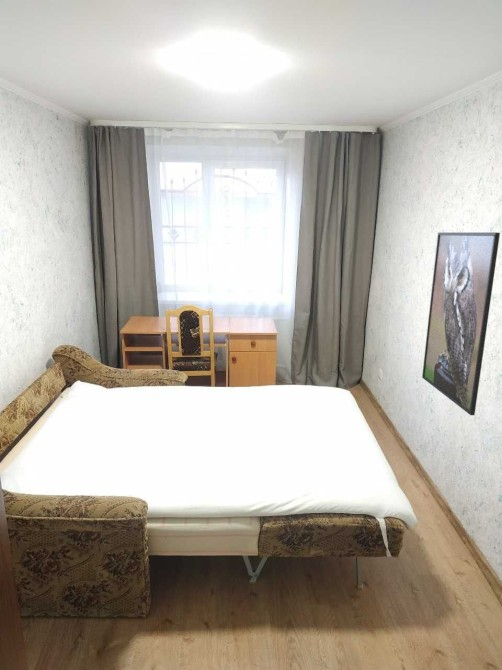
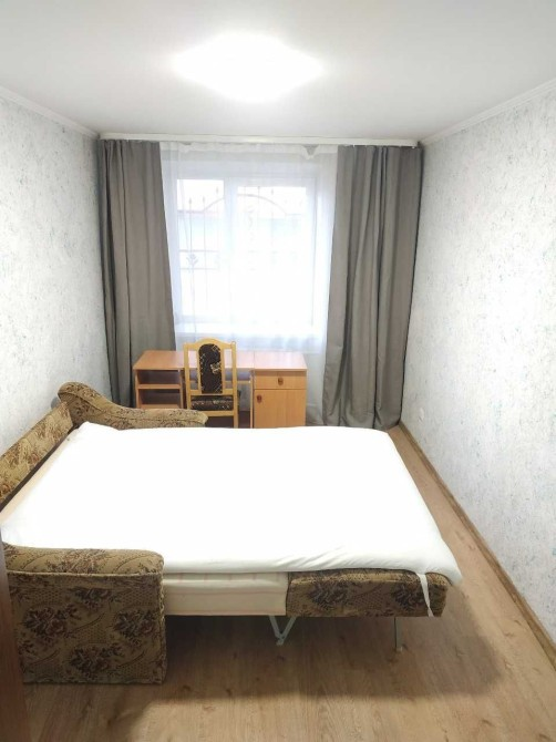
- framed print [421,232,501,416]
